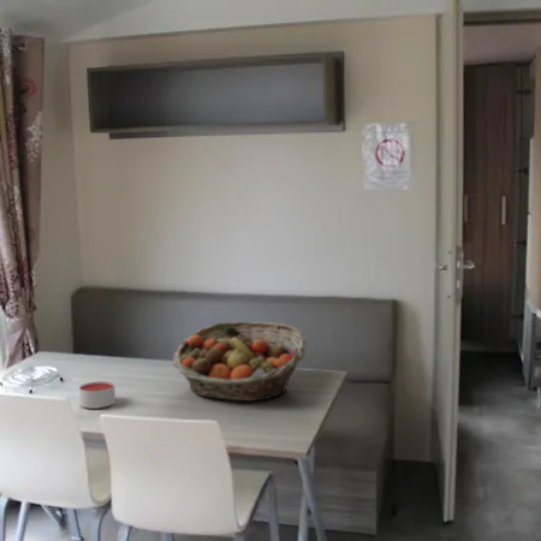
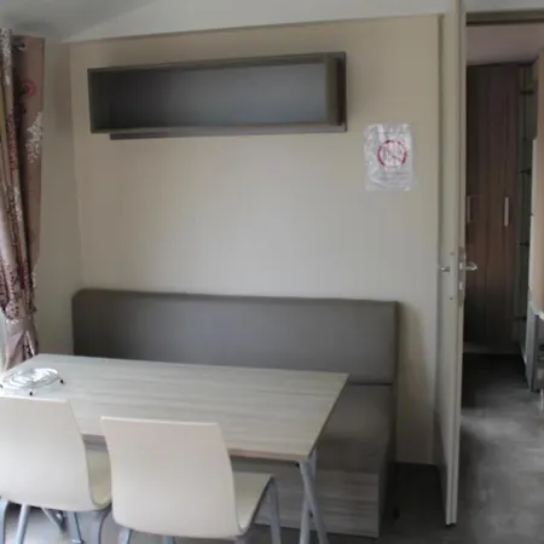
- fruit basket [172,321,308,402]
- candle [78,380,117,410]
